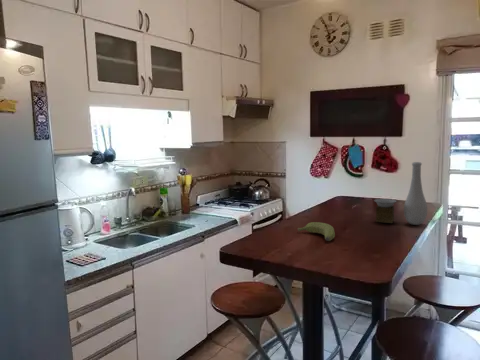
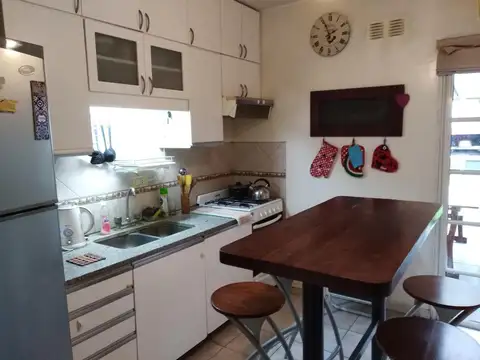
- vase [373,161,428,226]
- banana [297,221,336,242]
